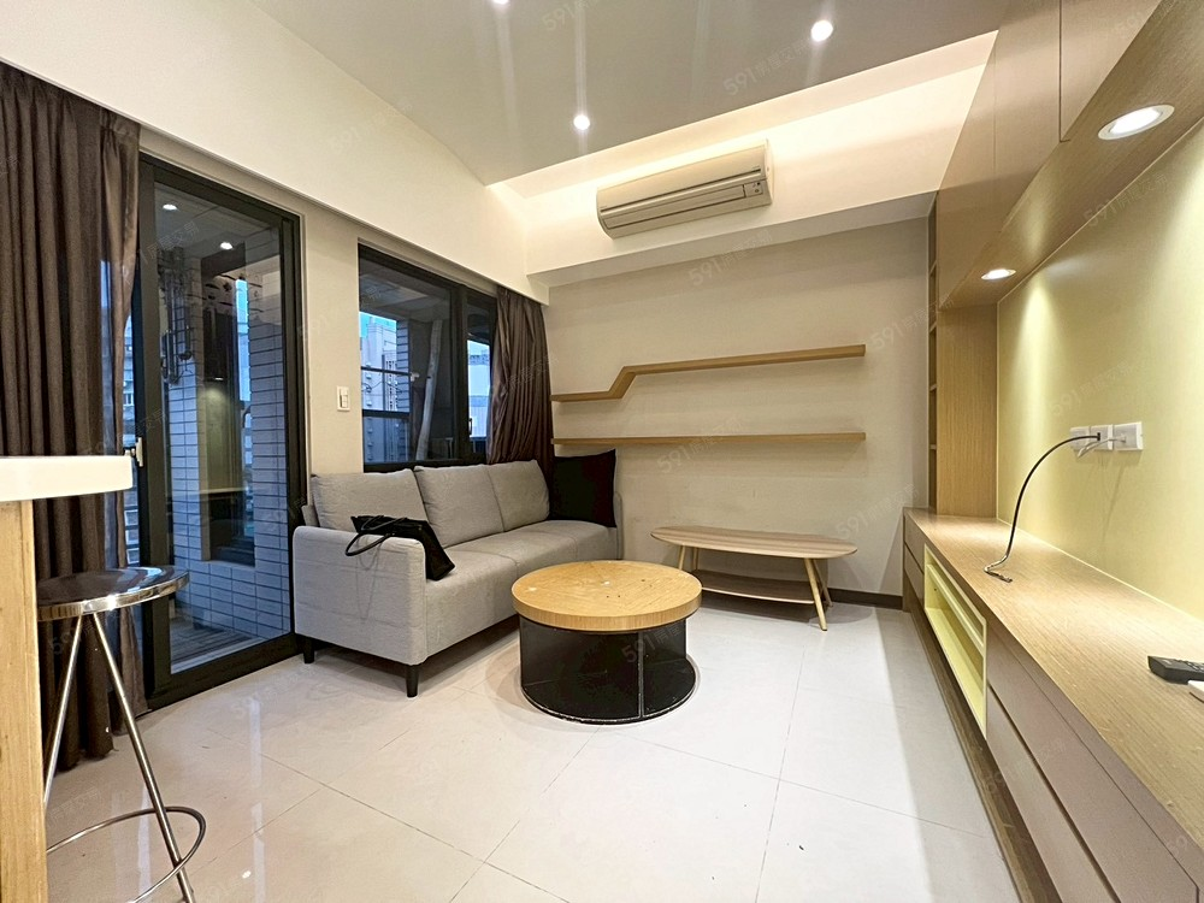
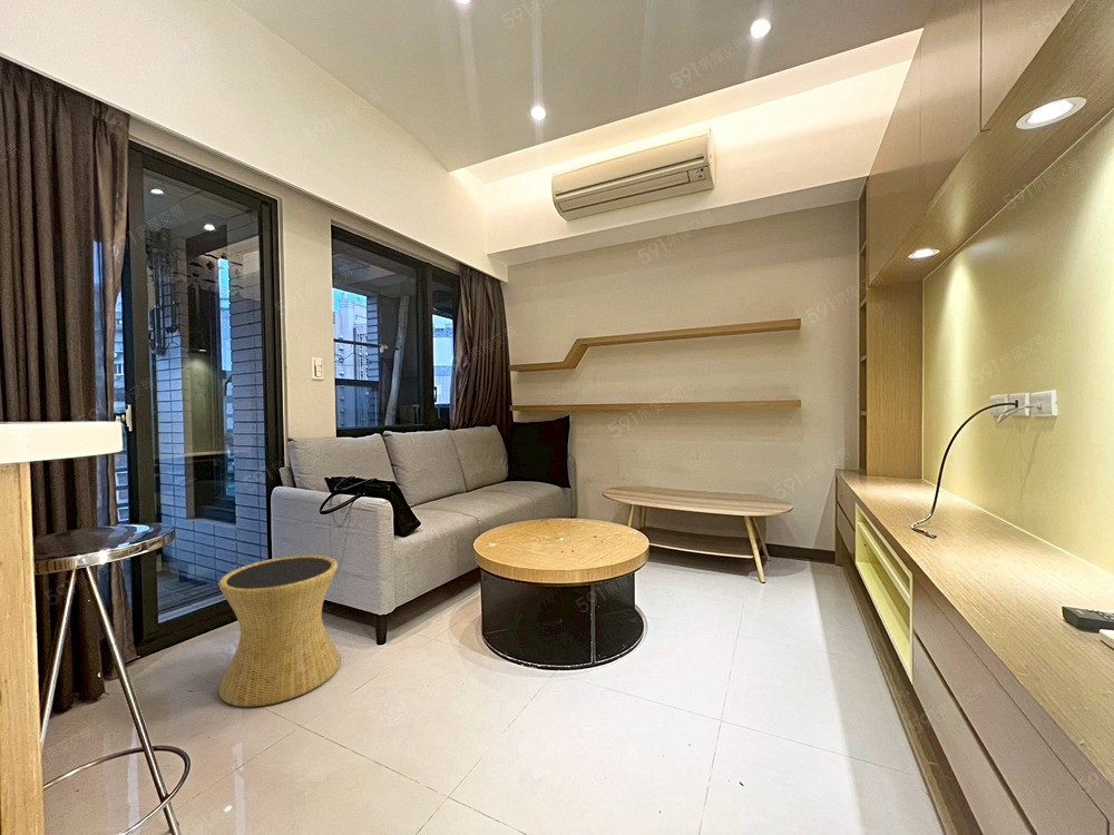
+ side table [217,554,342,708]
